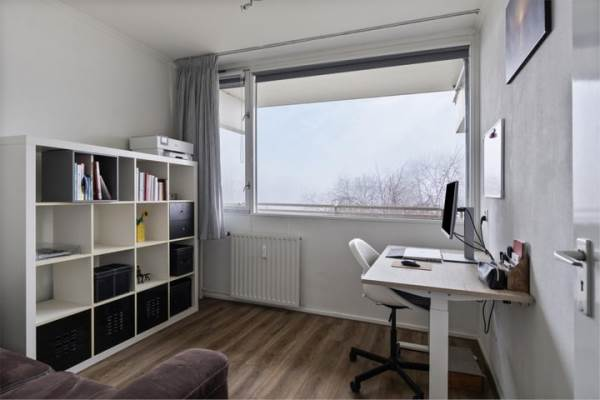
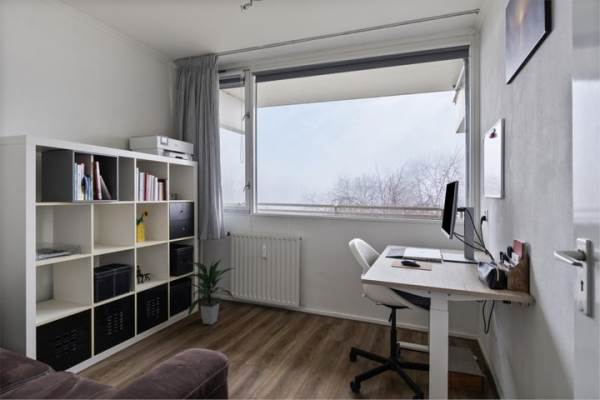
+ indoor plant [186,257,236,325]
